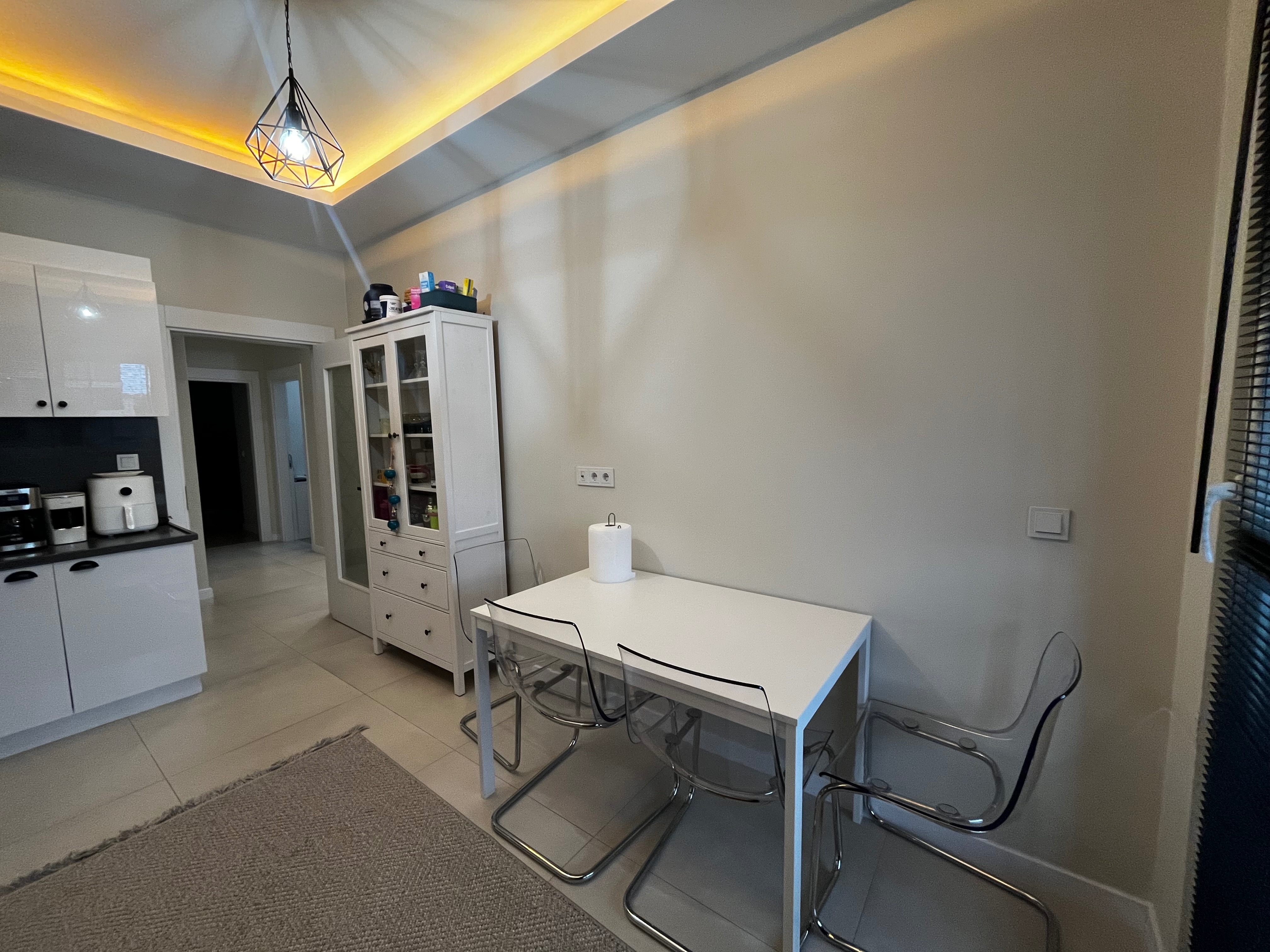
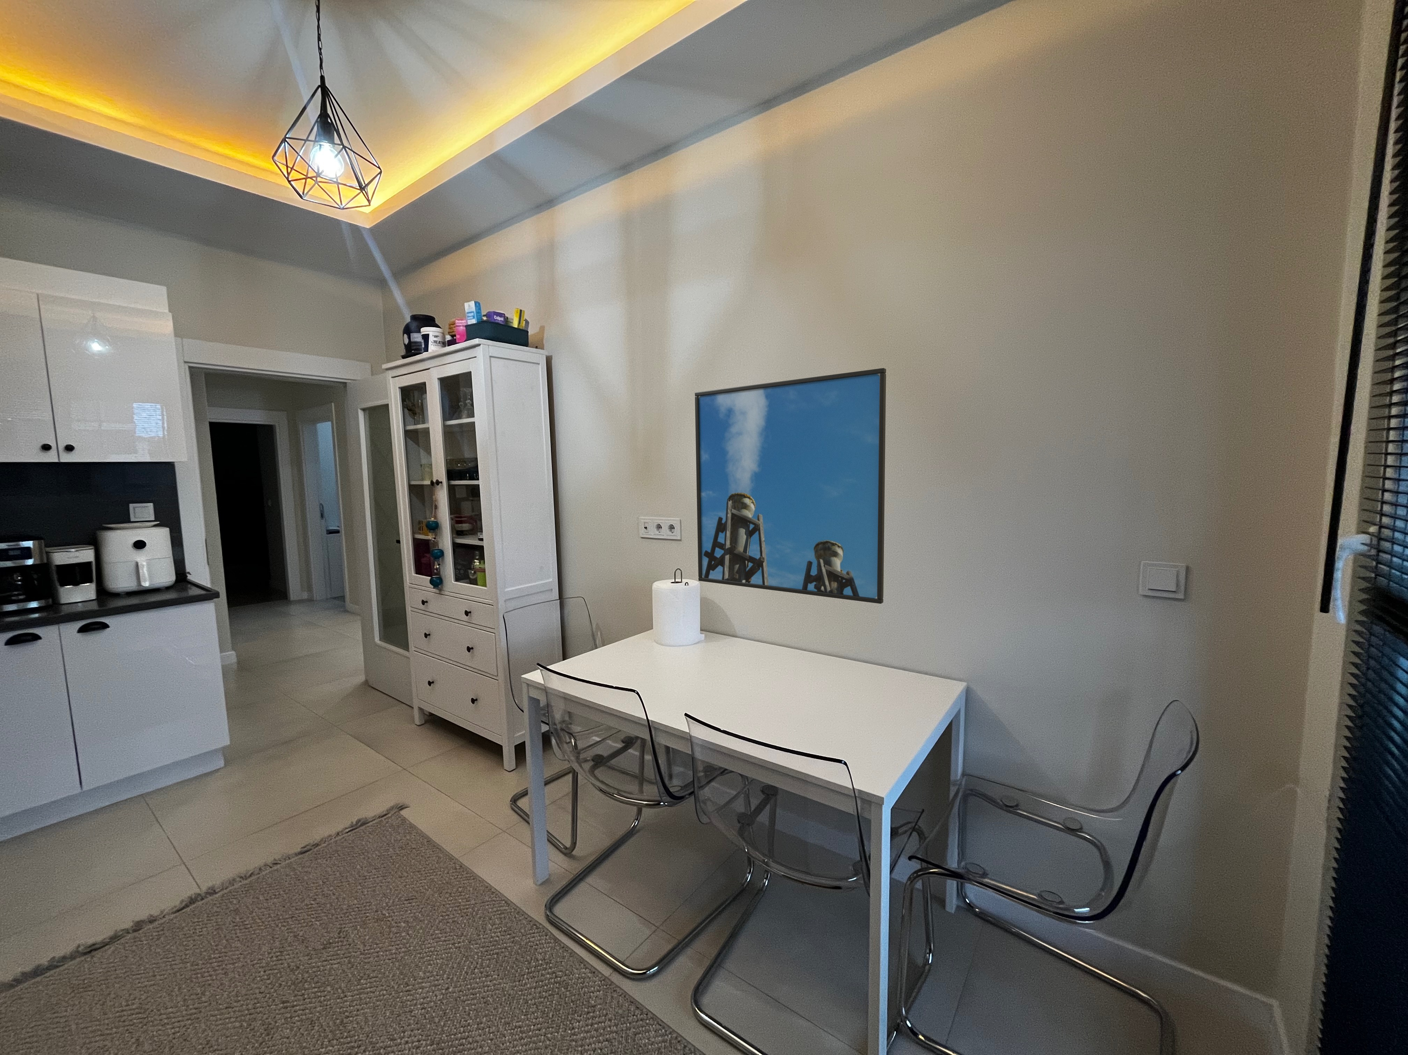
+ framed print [694,368,886,604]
